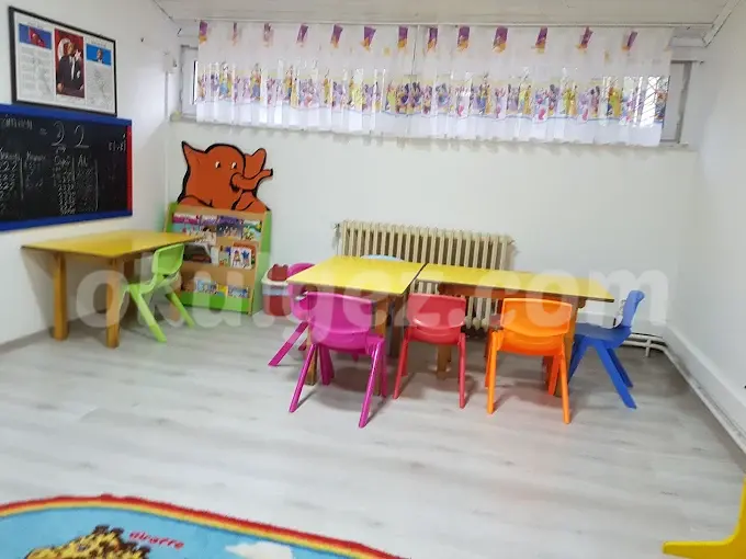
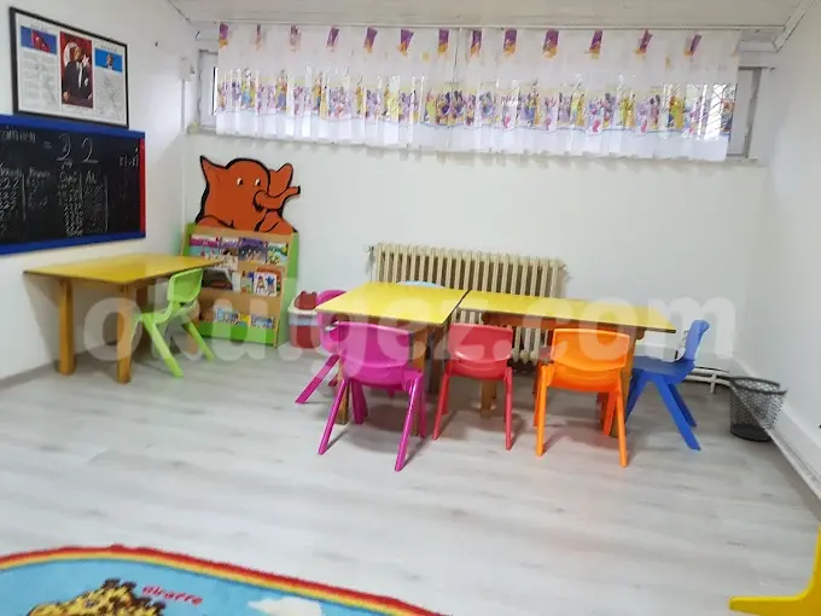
+ wastebasket [728,376,788,442]
